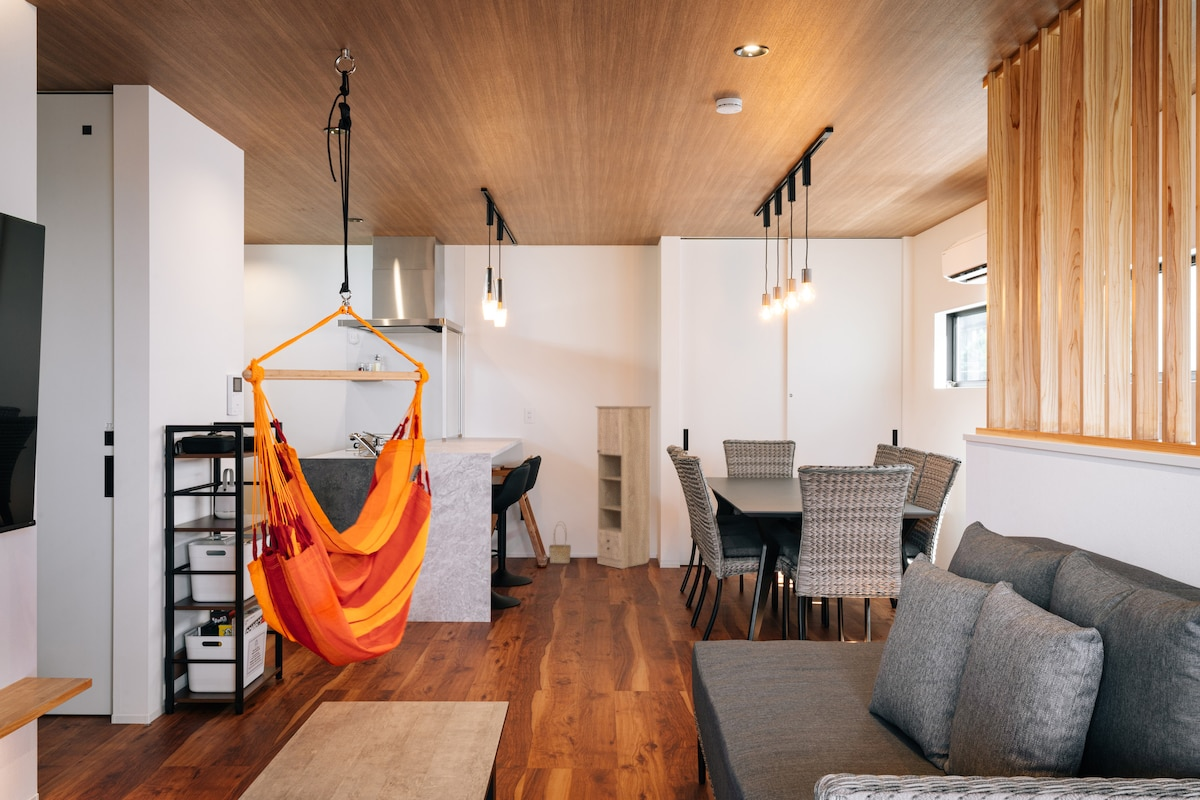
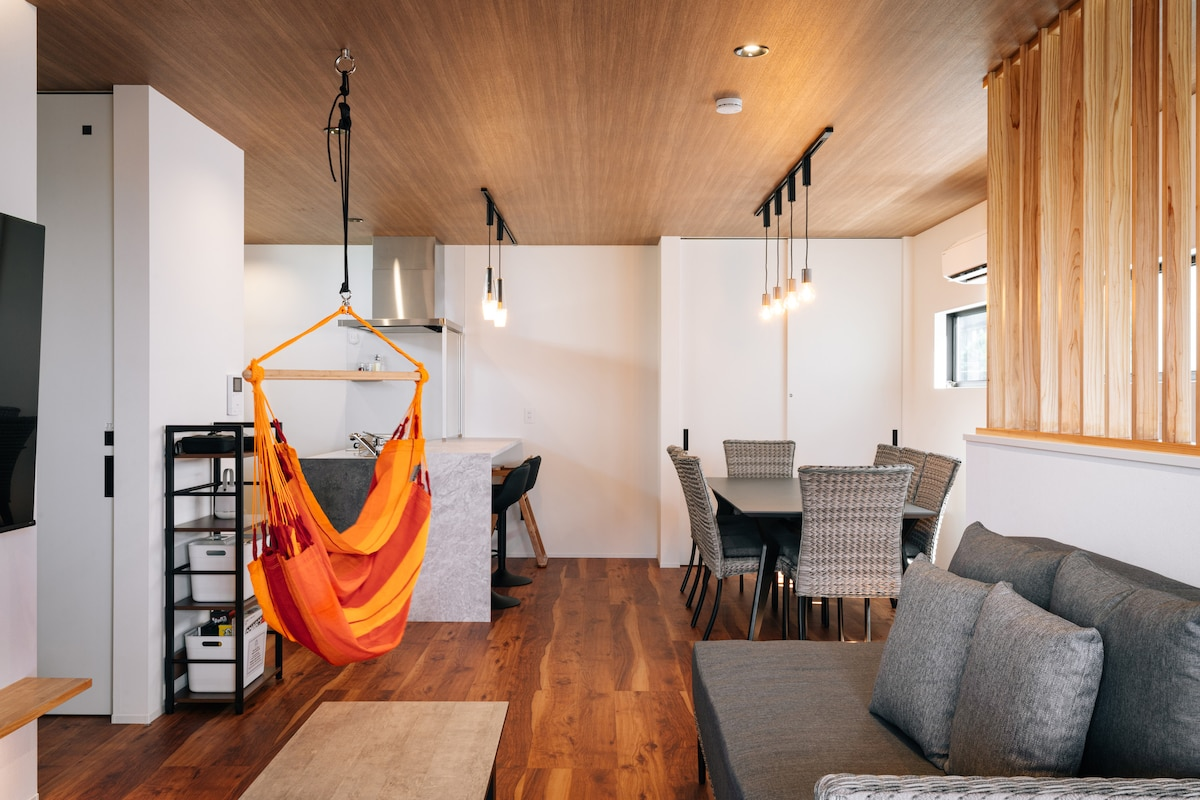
- storage cabinet [594,405,653,570]
- basket [548,520,572,564]
